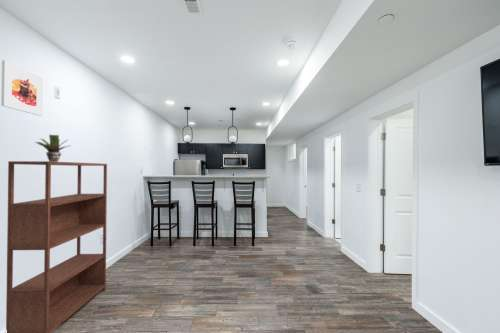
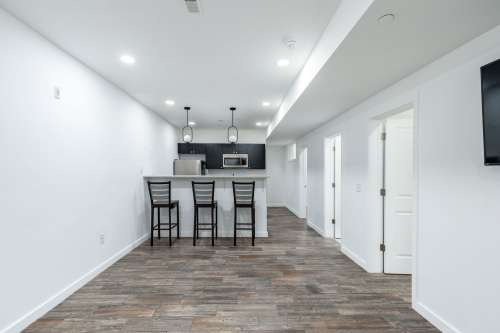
- potted plant [34,134,70,162]
- bookshelf [5,160,108,333]
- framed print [0,59,44,117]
